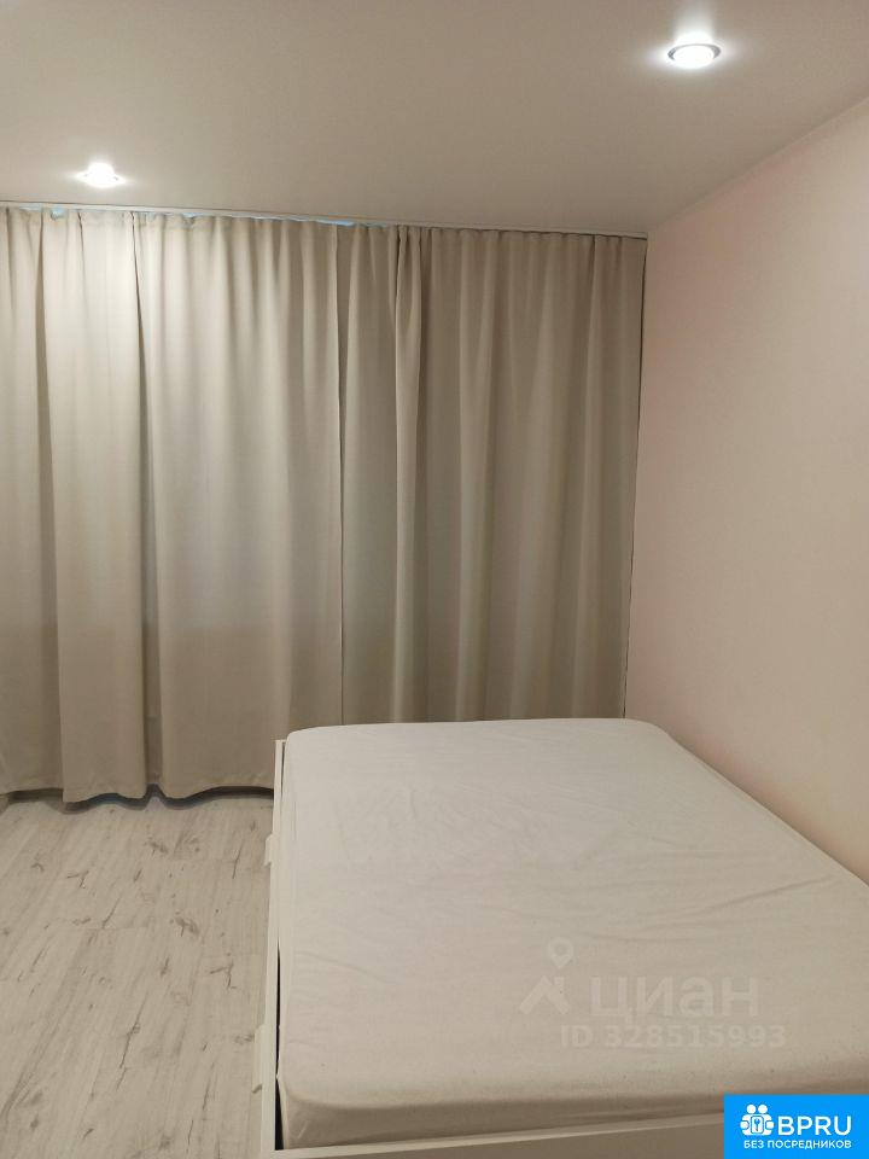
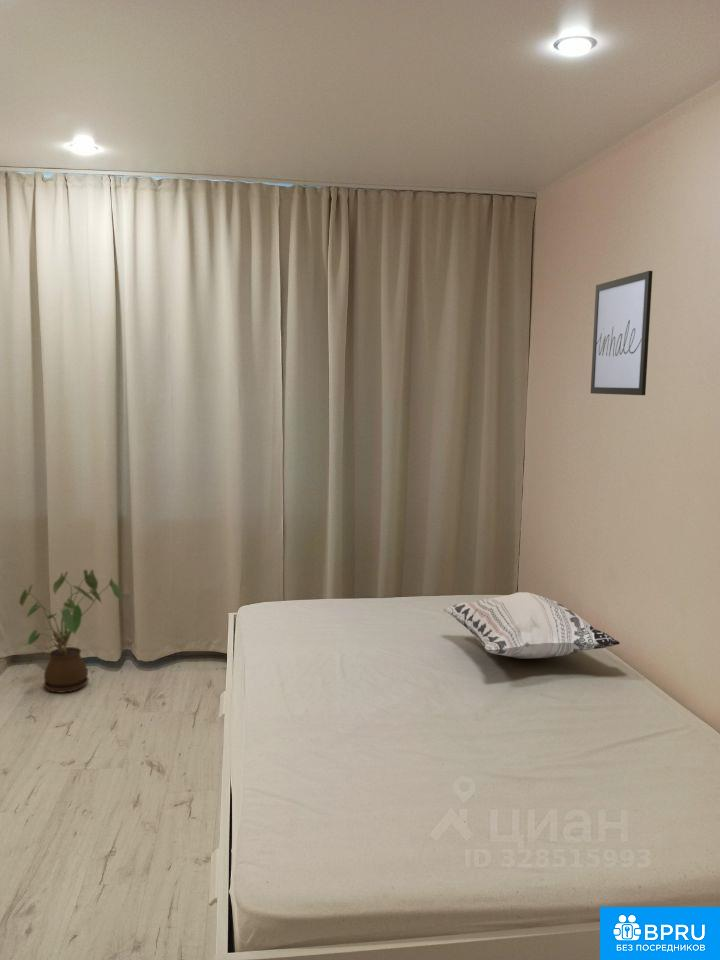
+ decorative pillow [443,591,621,660]
+ wall art [590,270,654,396]
+ house plant [18,569,123,694]
